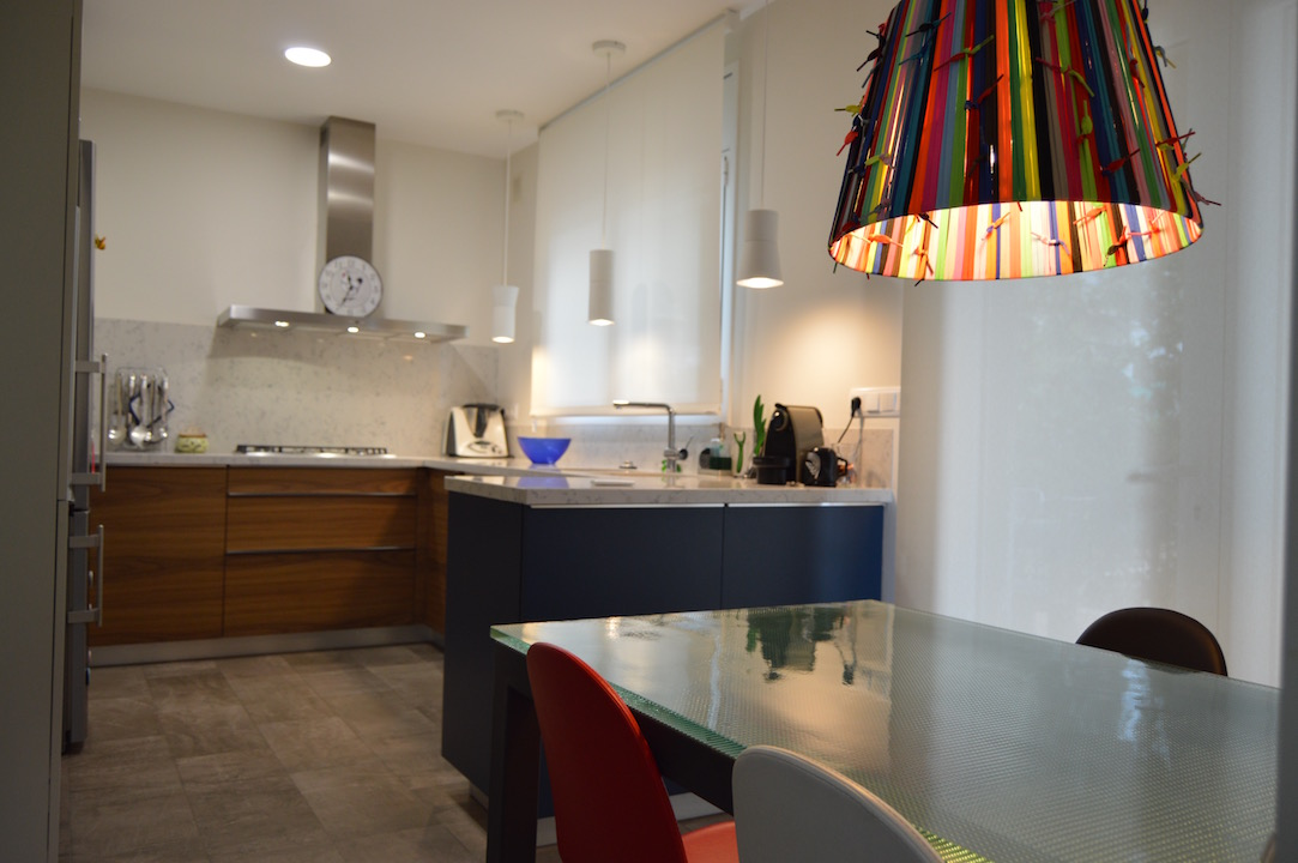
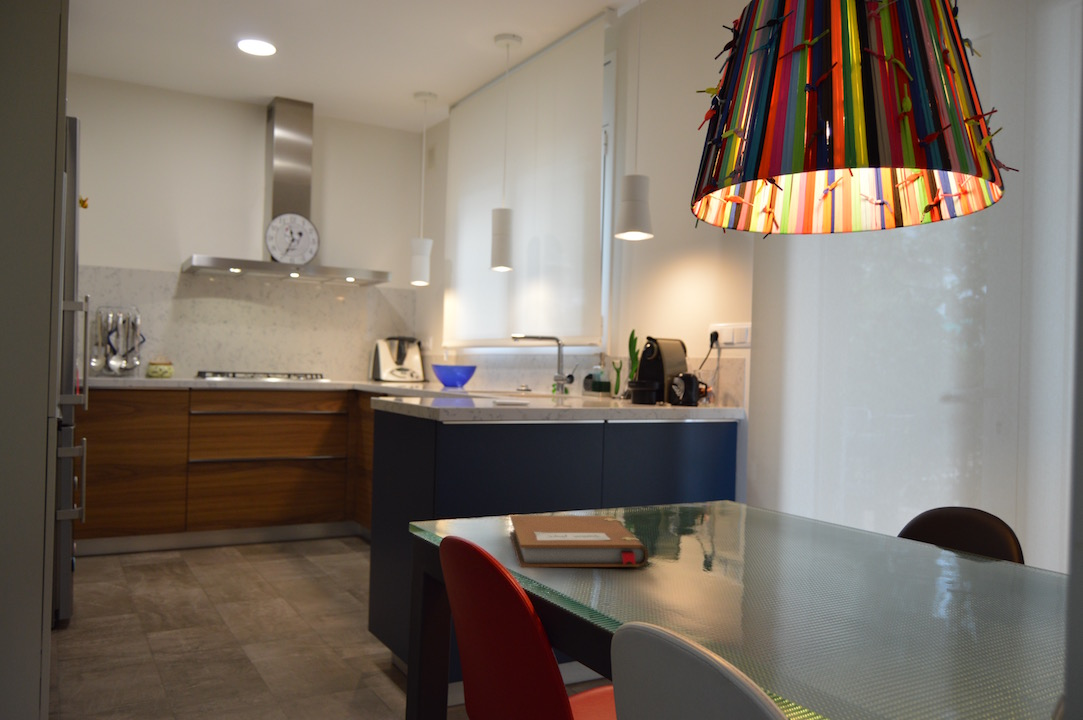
+ notebook [509,514,649,568]
